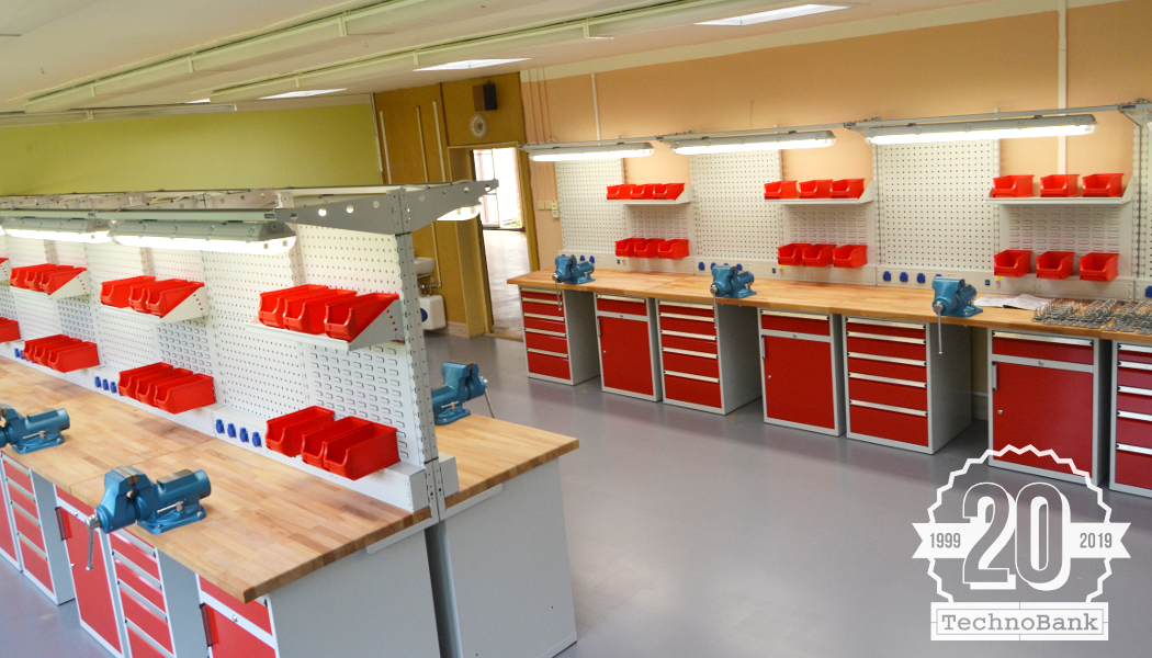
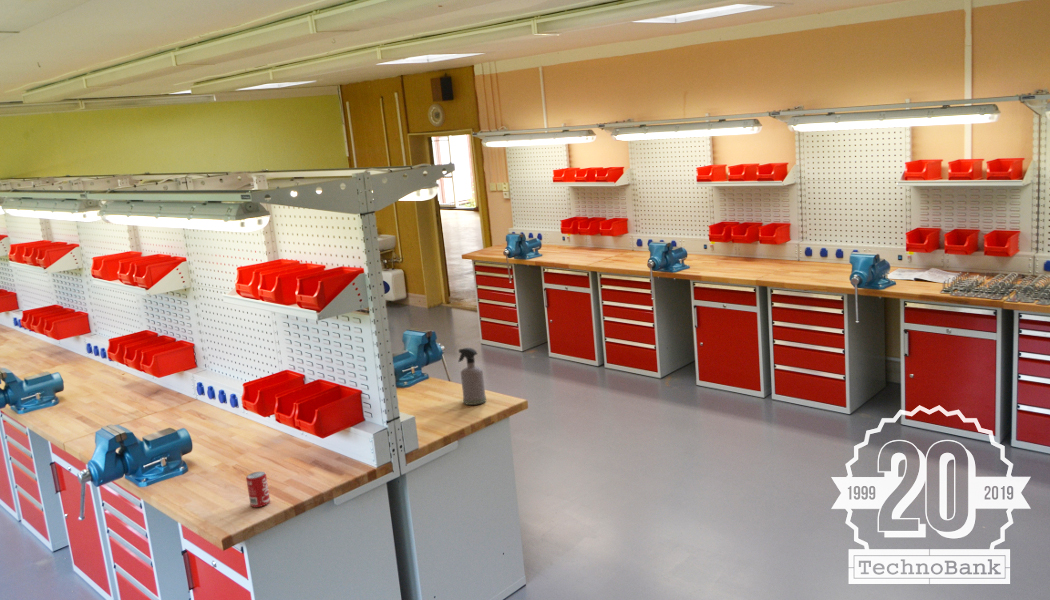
+ beverage can [245,471,271,508]
+ spray bottle [457,347,487,406]
